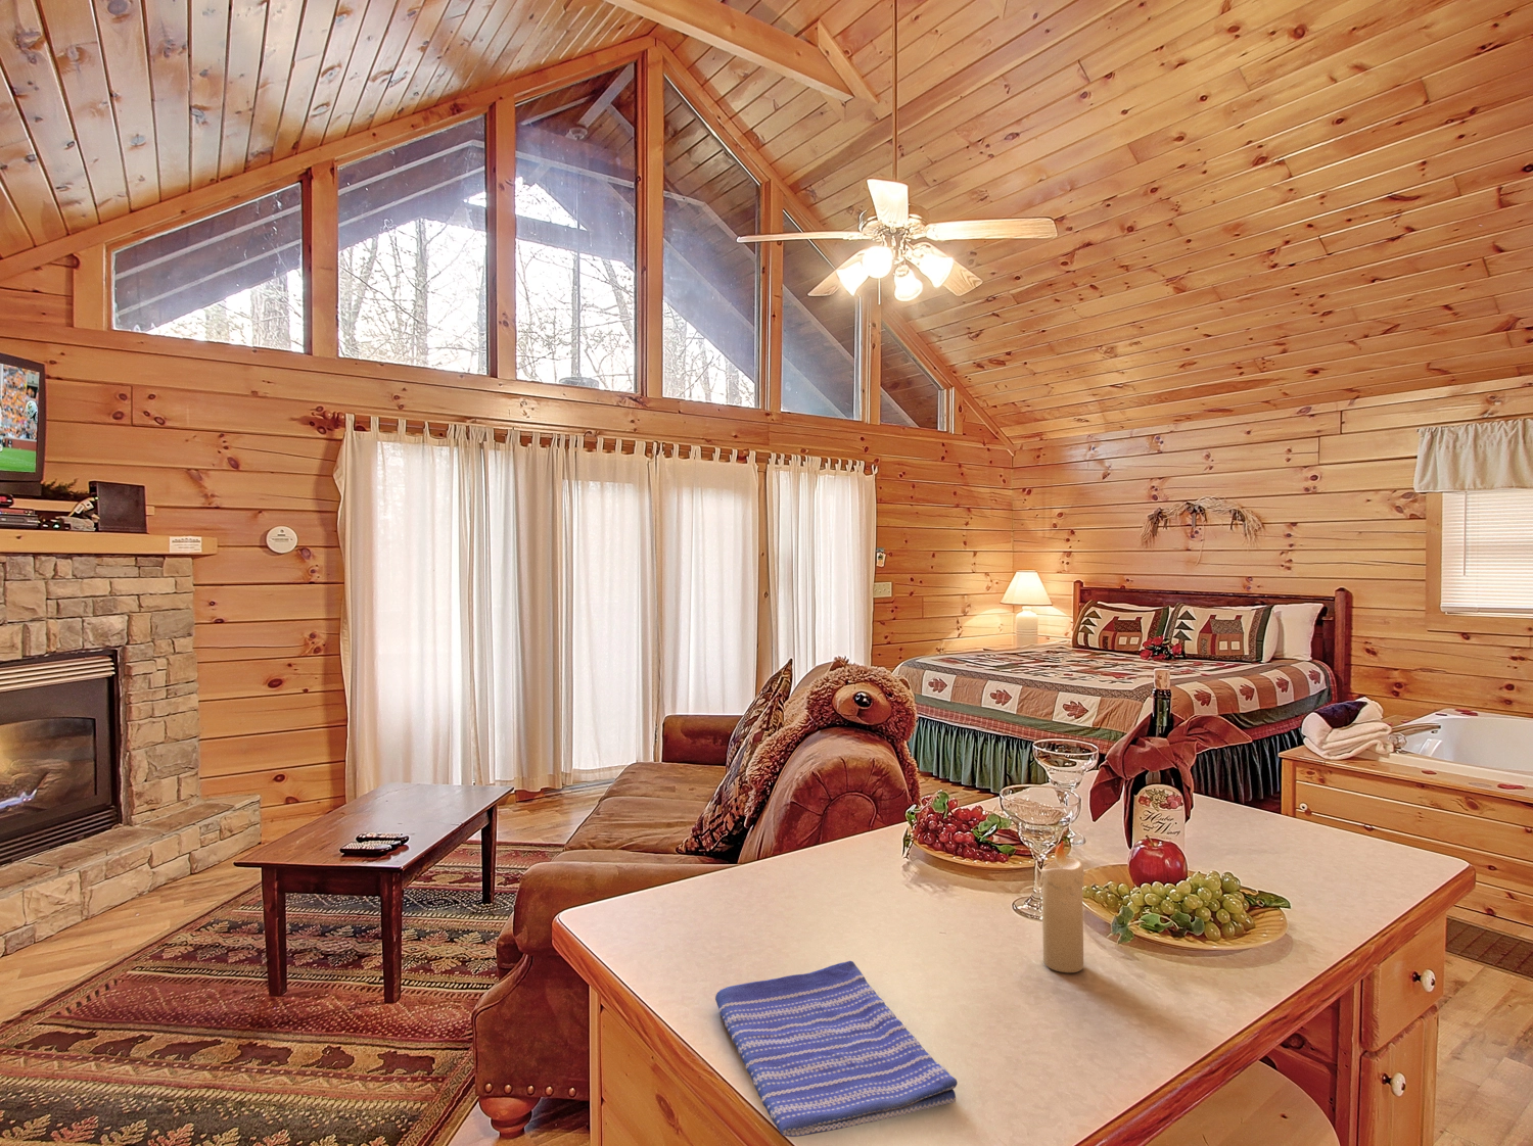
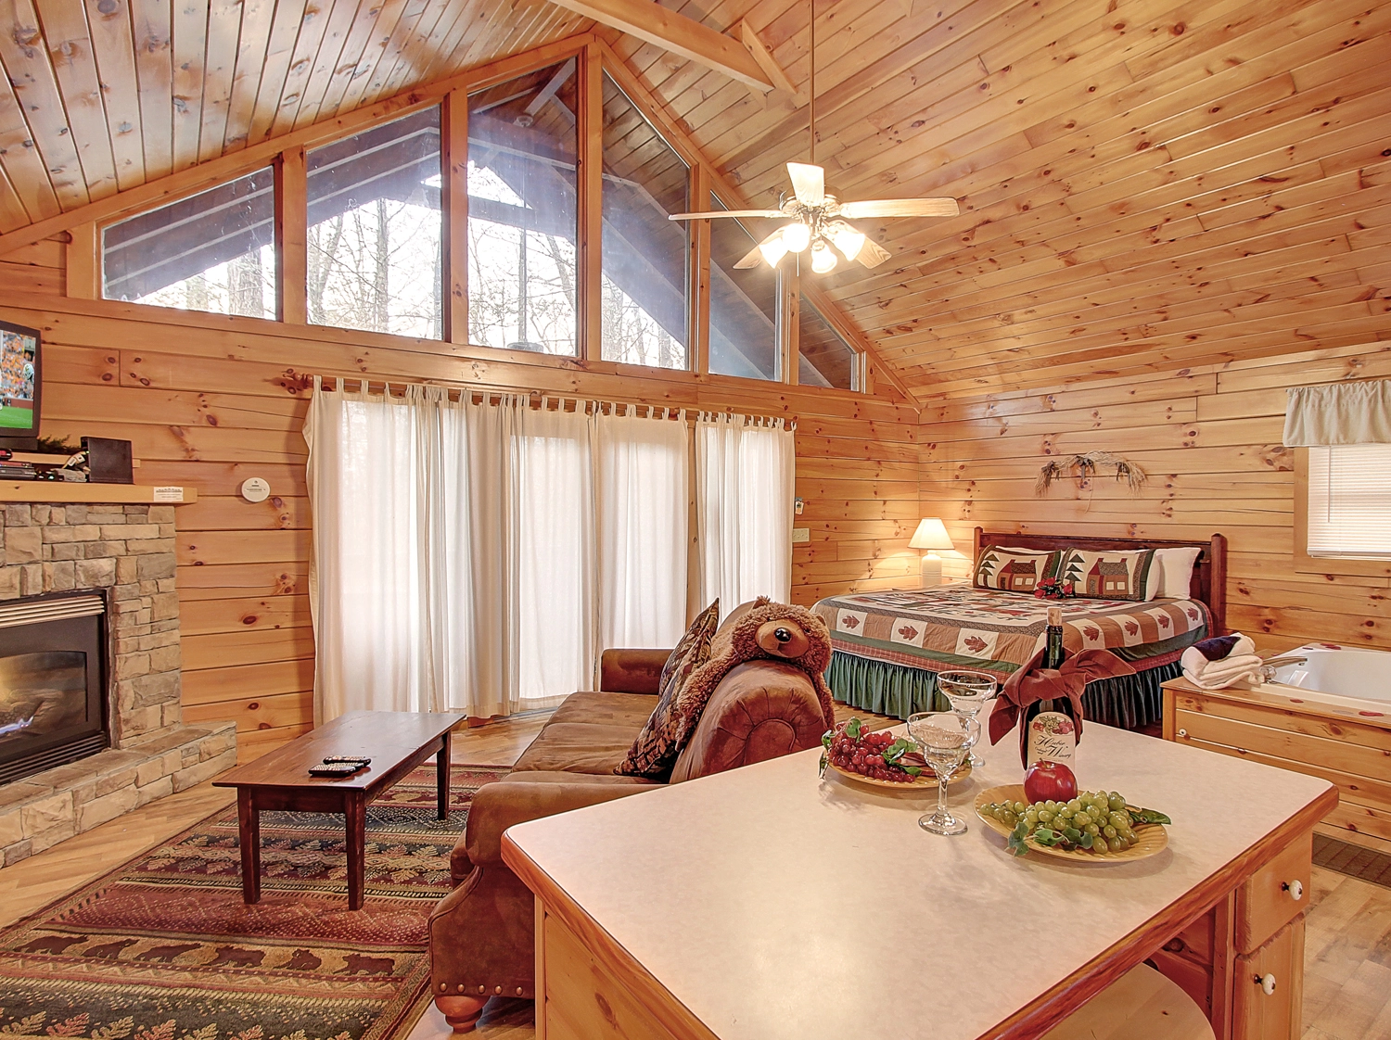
- dish towel [714,961,957,1138]
- candle [1039,839,1085,974]
